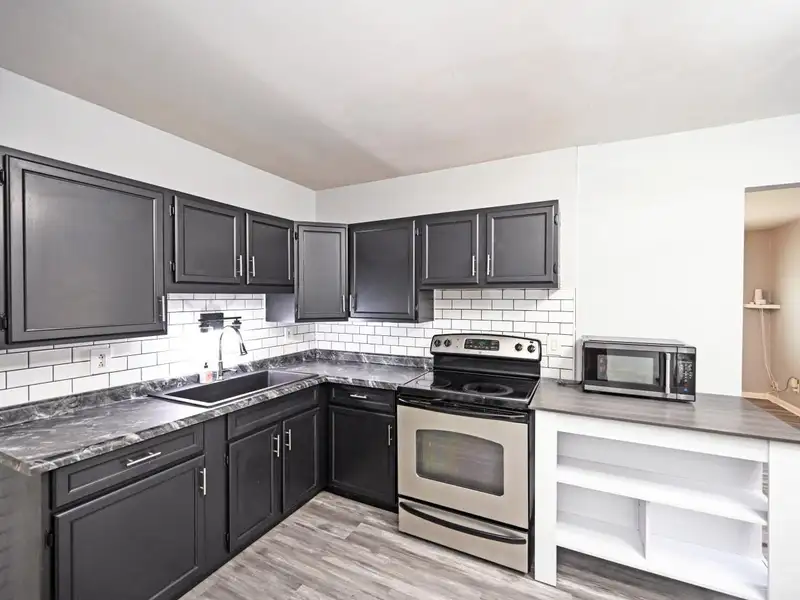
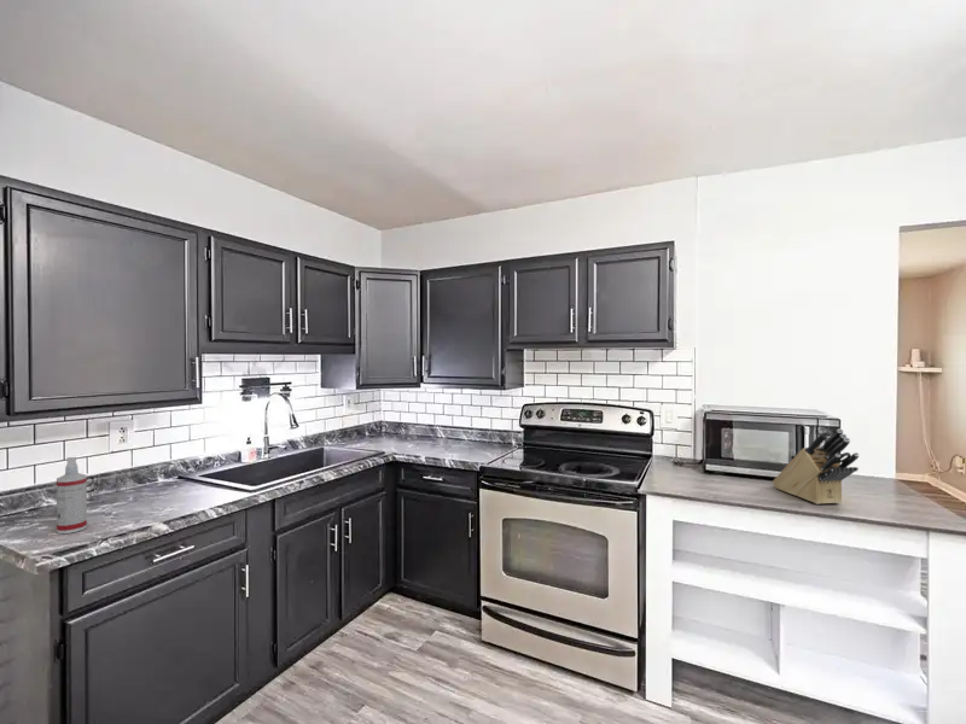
+ knife block [772,428,861,506]
+ spray bottle [56,456,88,535]
